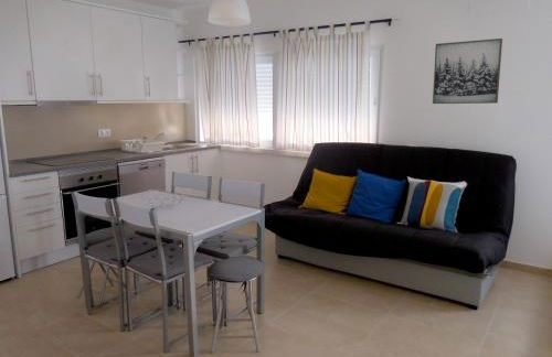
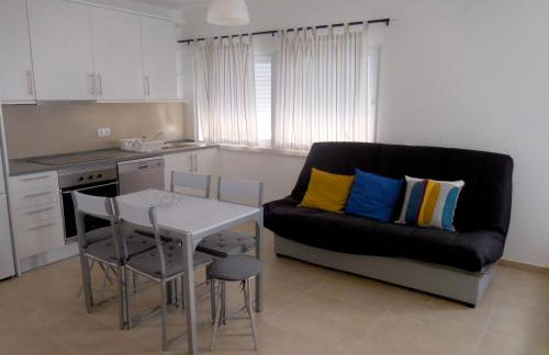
- wall art [432,37,503,105]
